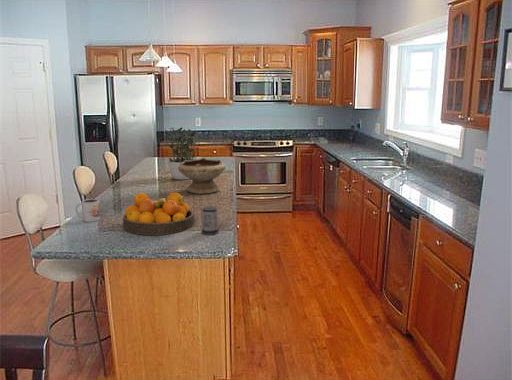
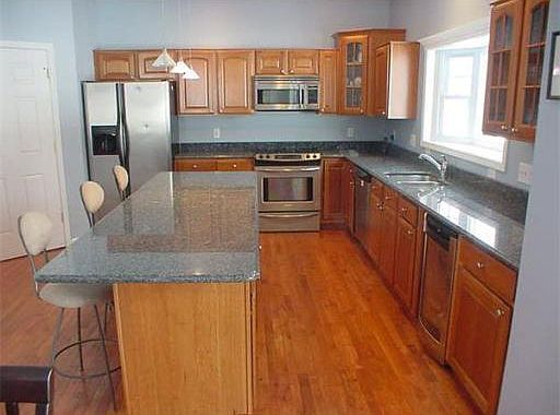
- mug [200,205,220,236]
- potted plant [162,126,201,180]
- bowl [178,157,226,195]
- mug [75,198,101,223]
- fruit bowl [122,192,195,236]
